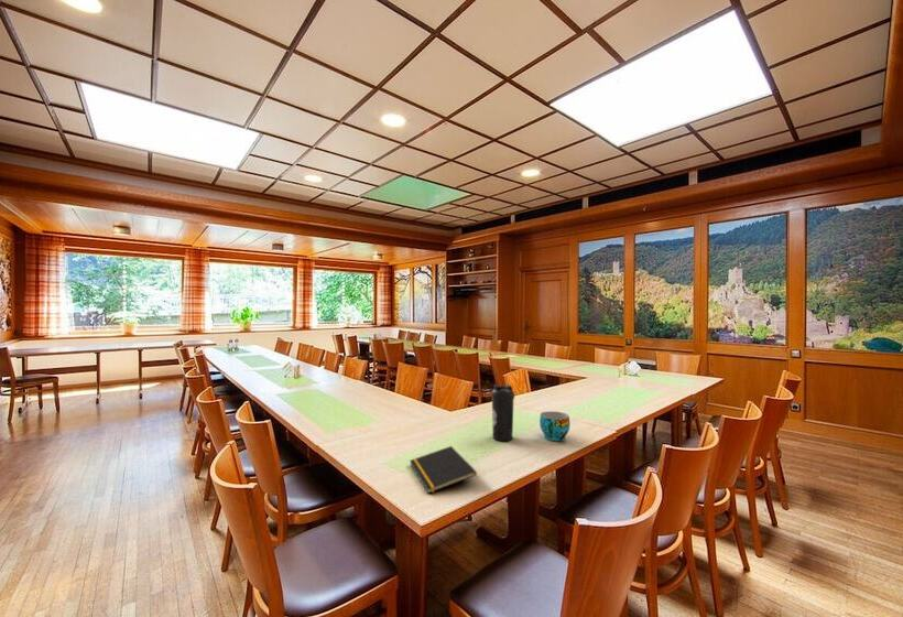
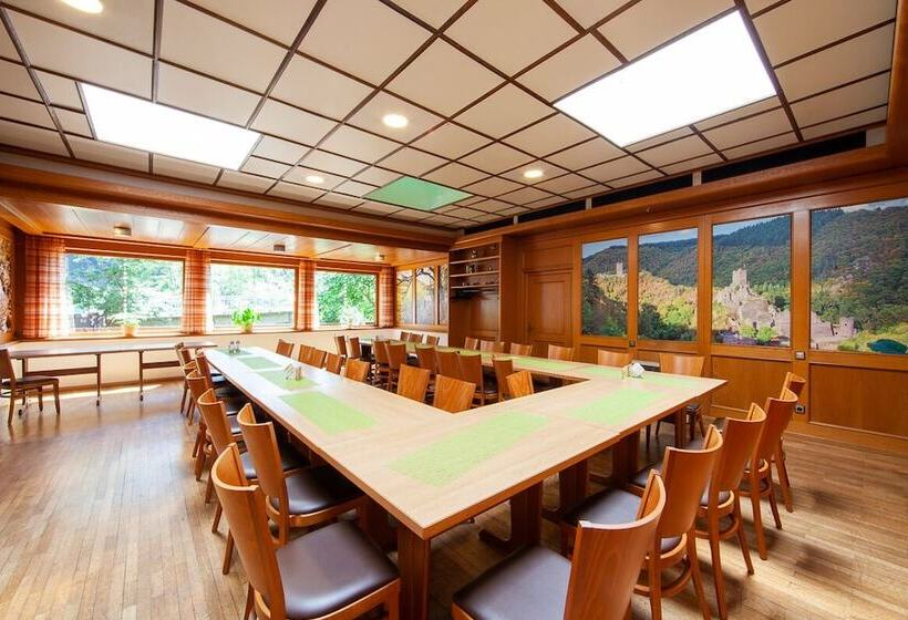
- notepad [409,445,478,495]
- cup [538,410,572,442]
- water bottle [490,383,515,442]
